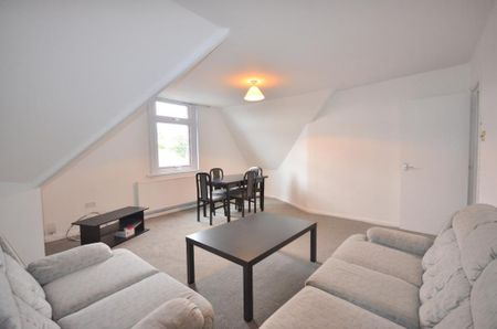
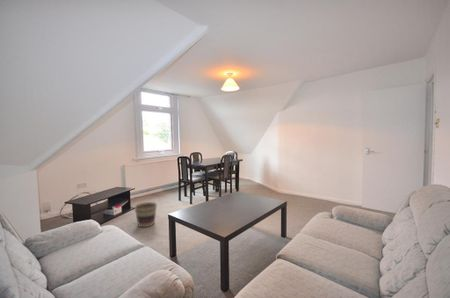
+ basket [134,201,158,228]
